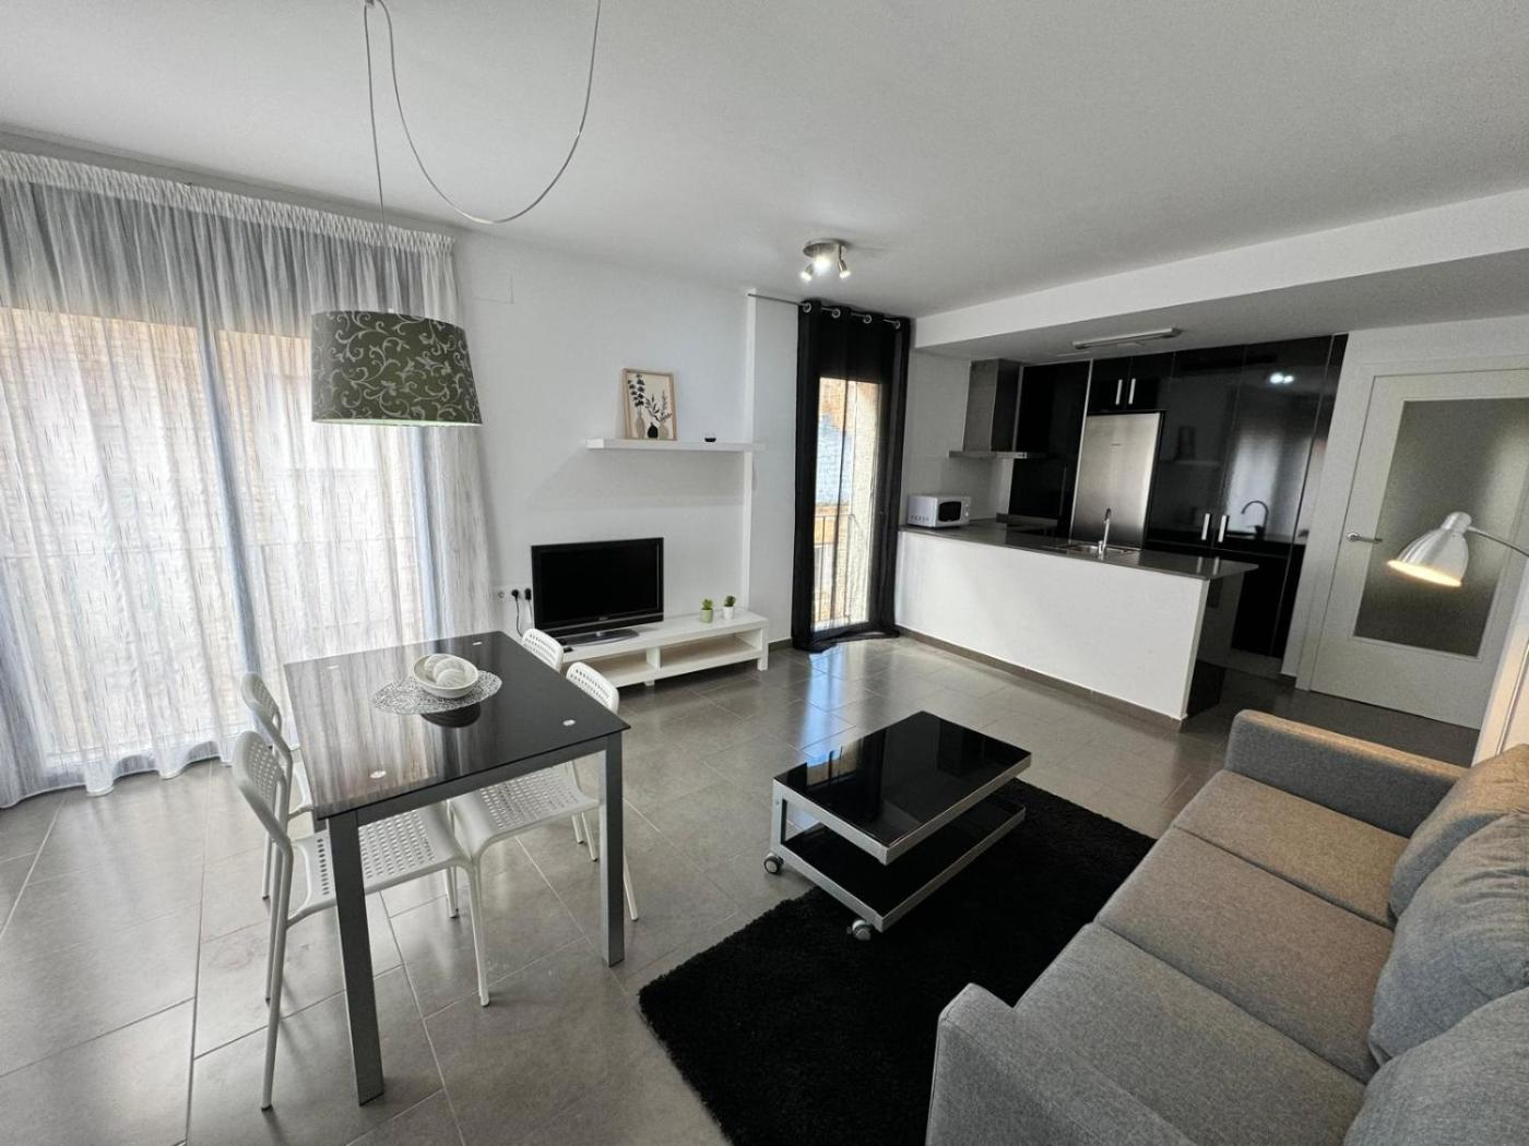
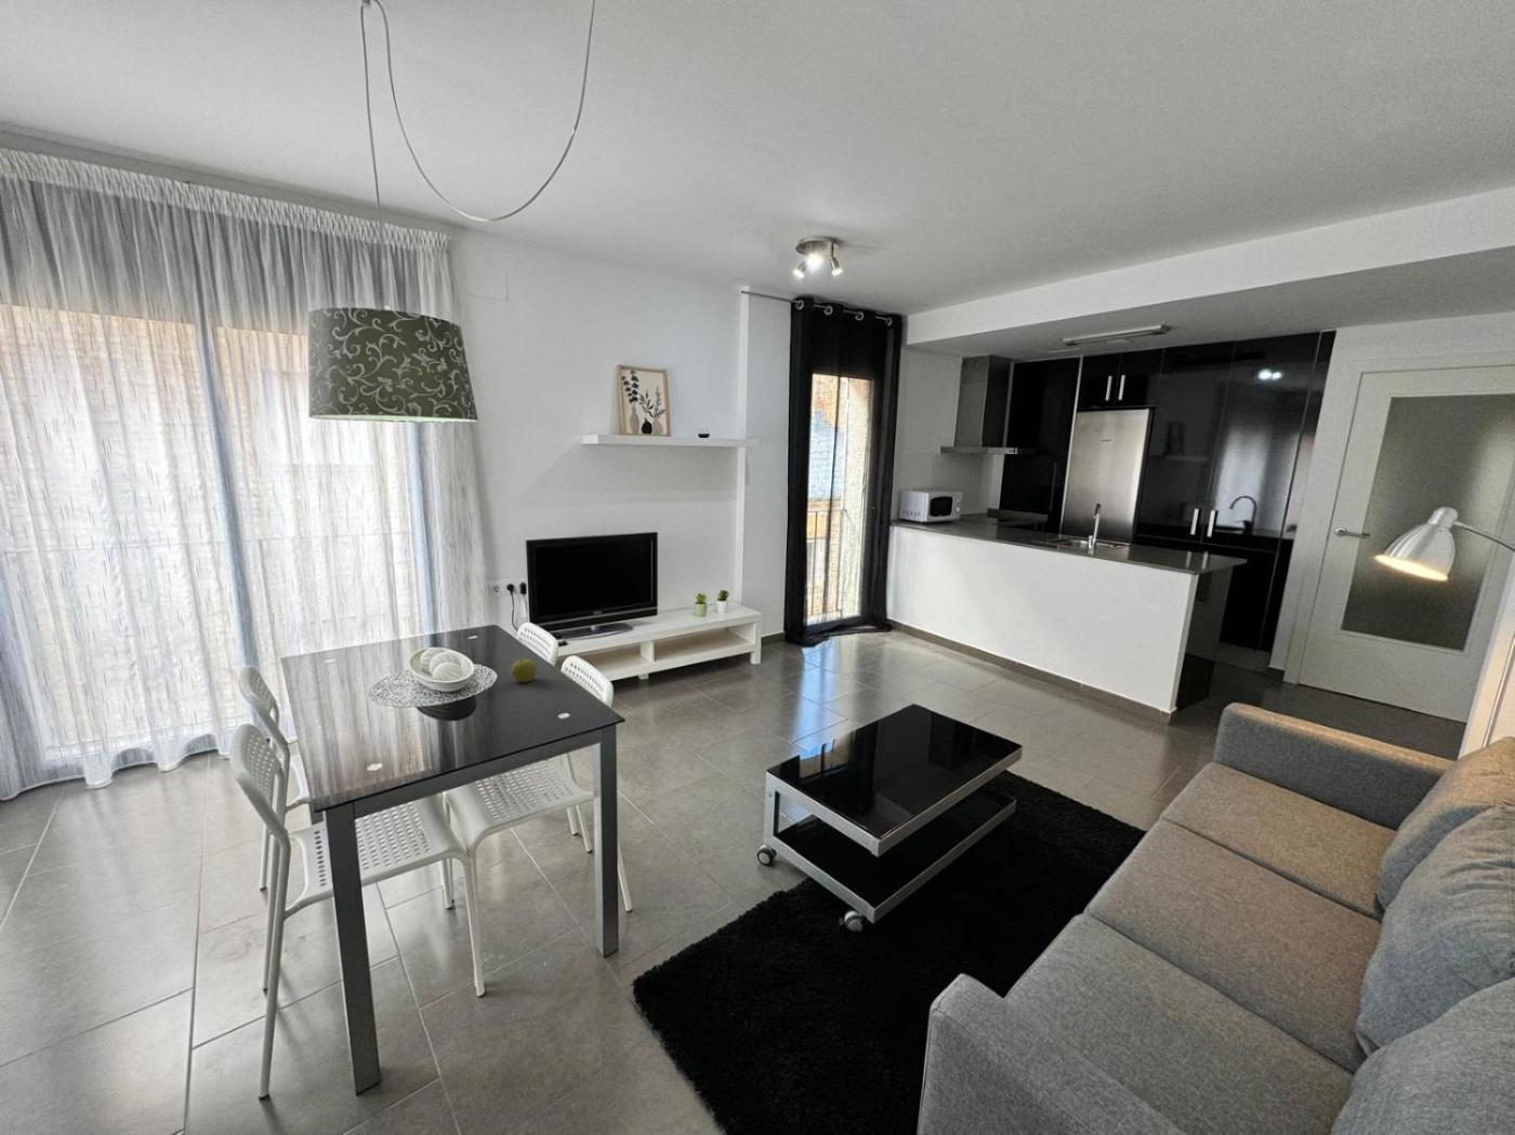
+ apple [509,657,539,683]
